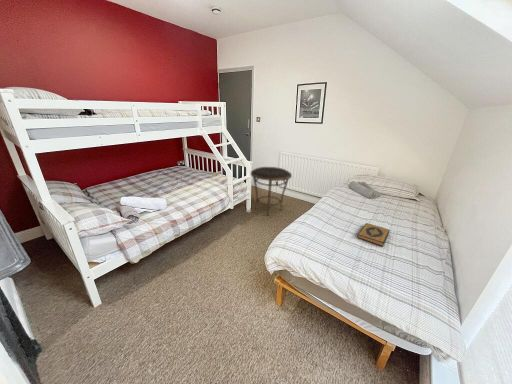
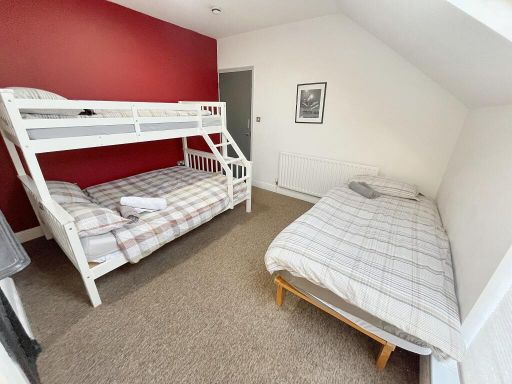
- hardback book [356,222,391,247]
- side table [250,166,293,216]
